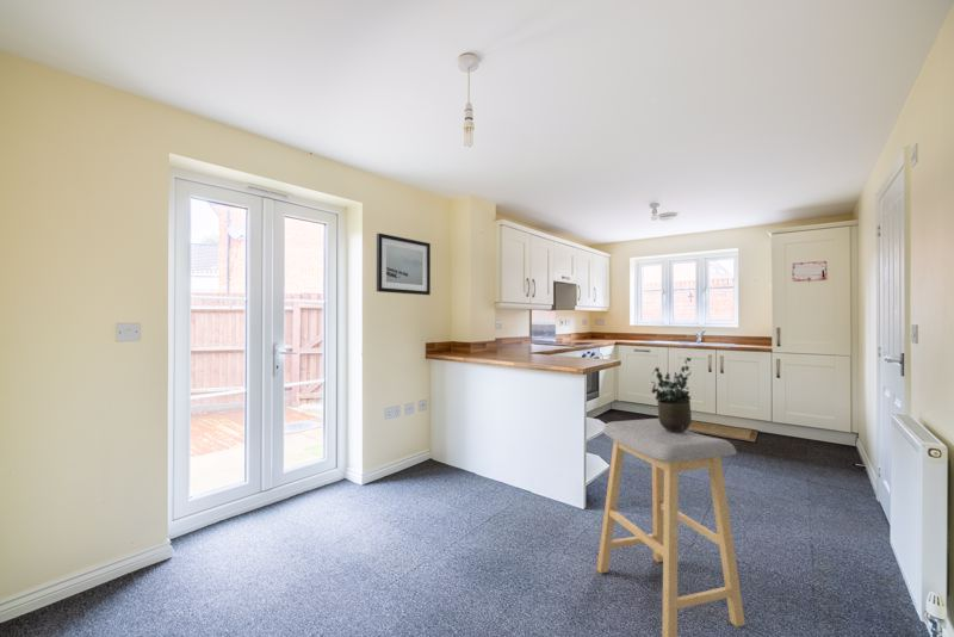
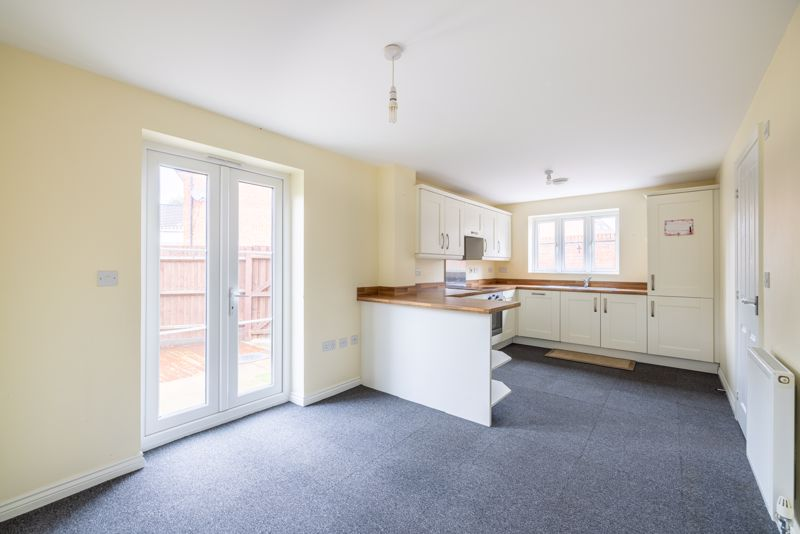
- wall art [376,233,432,296]
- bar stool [596,418,747,637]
- potted plant [650,357,693,432]
